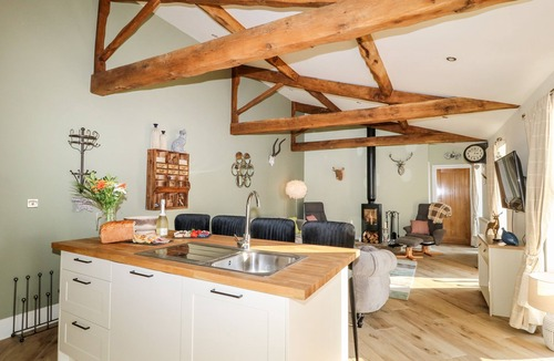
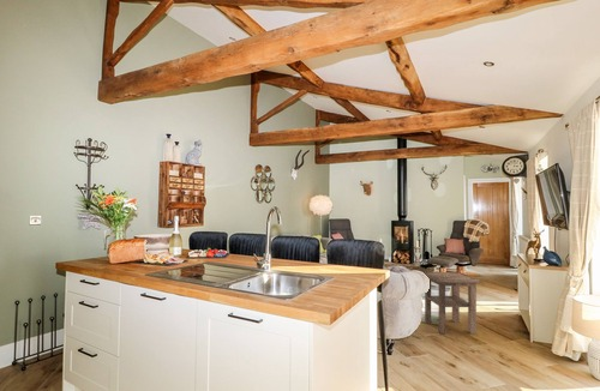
+ side table [422,271,485,335]
